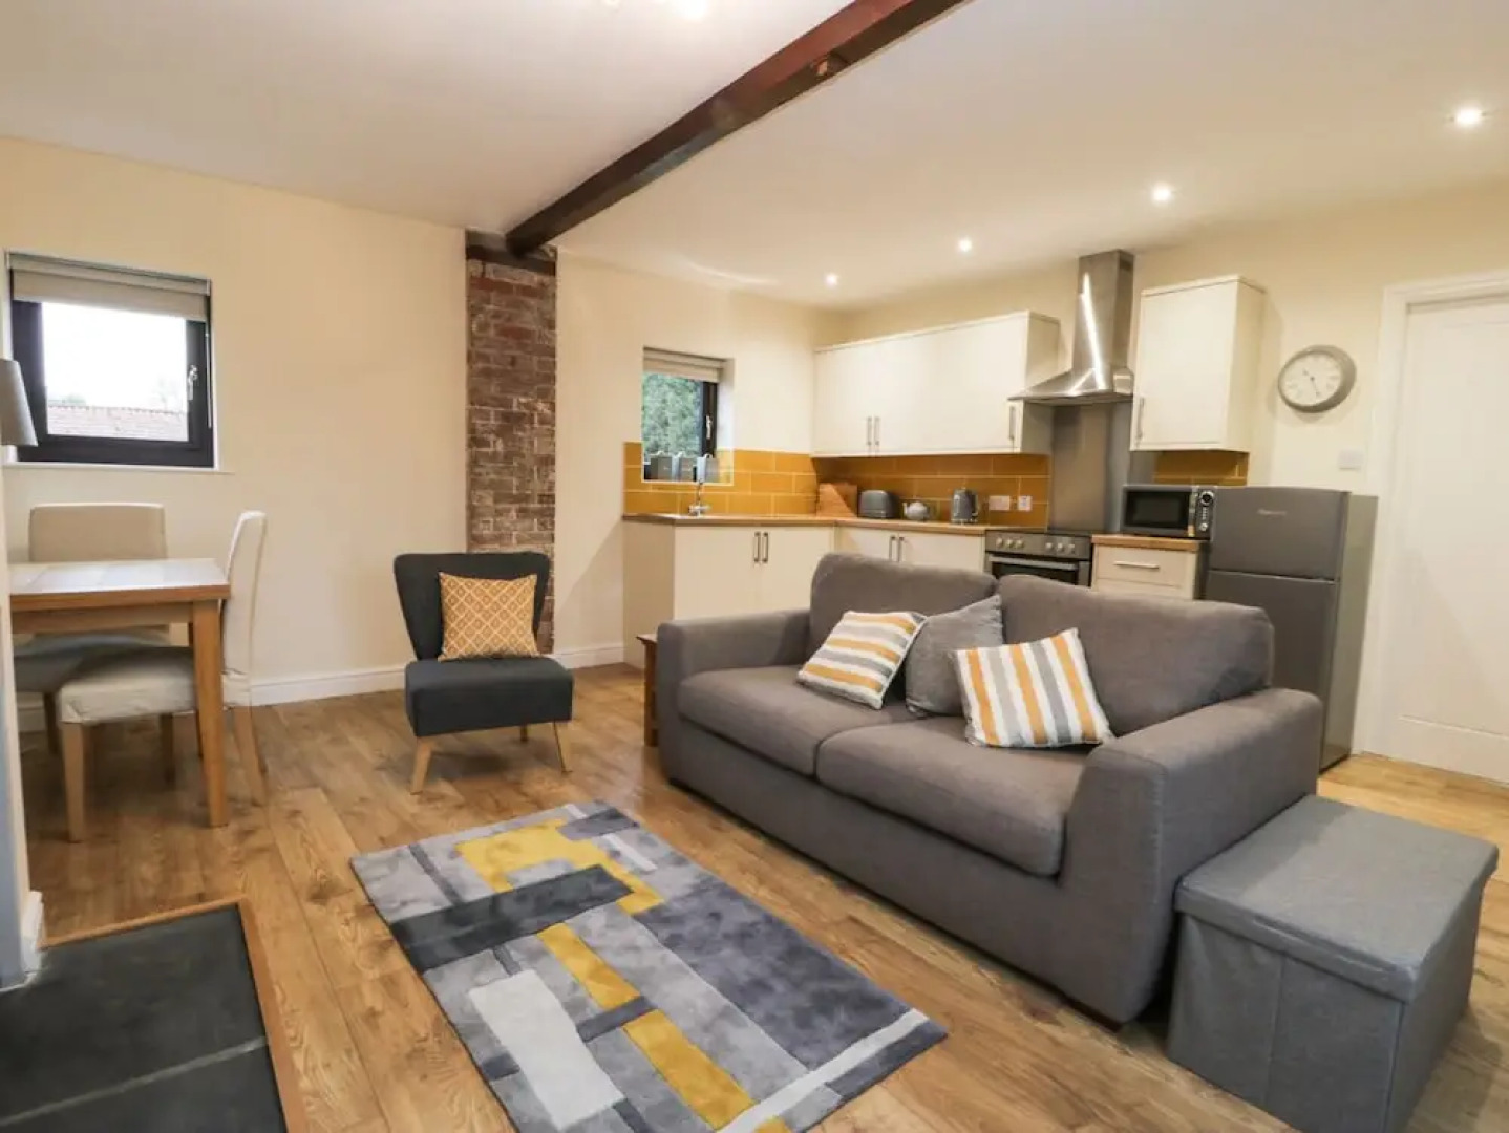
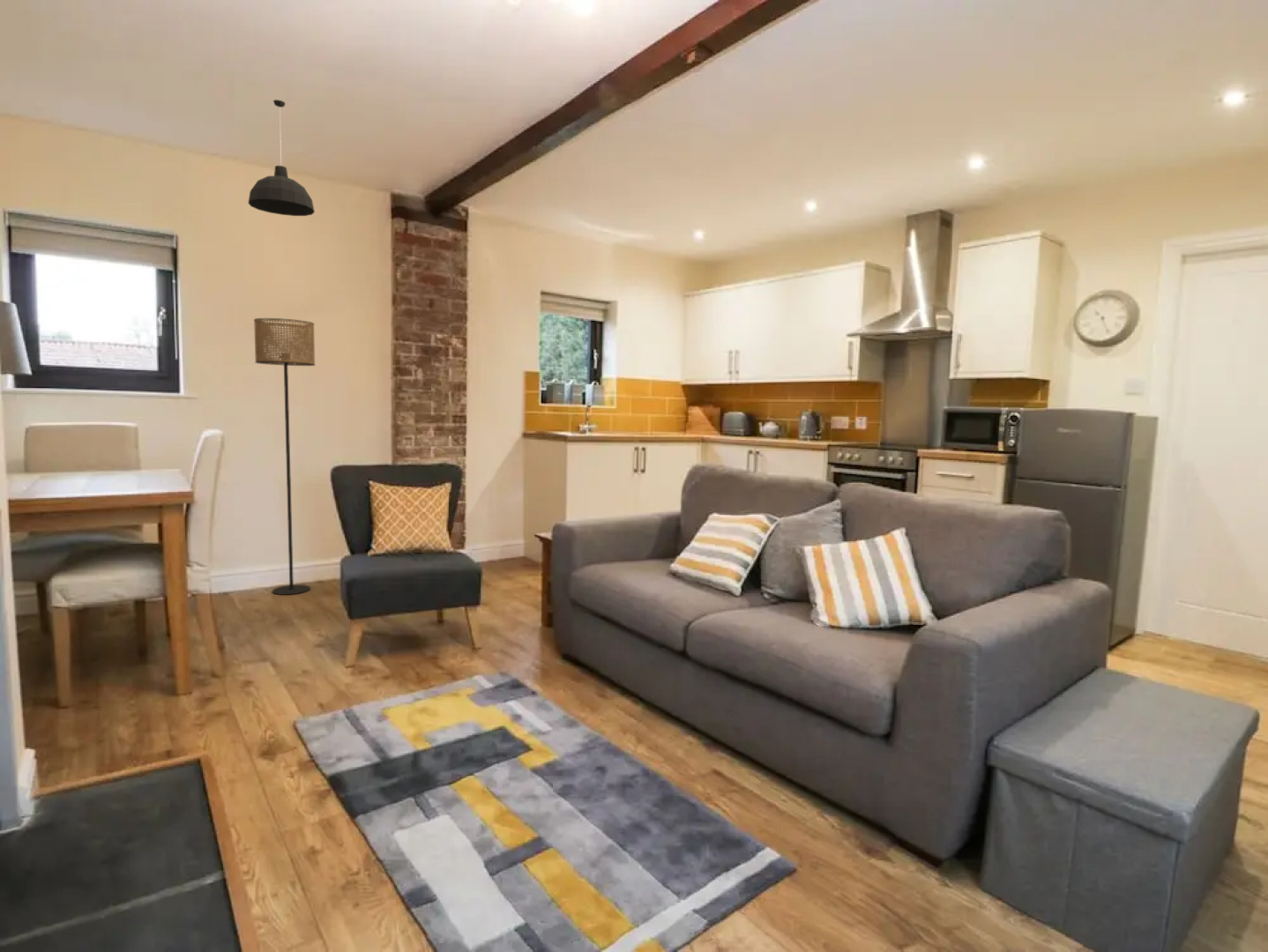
+ pendant lamp [247,99,316,217]
+ floor lamp [253,317,316,596]
